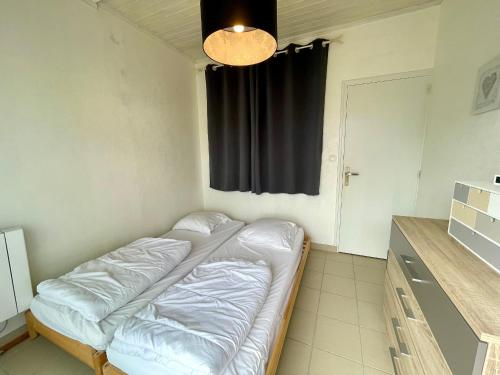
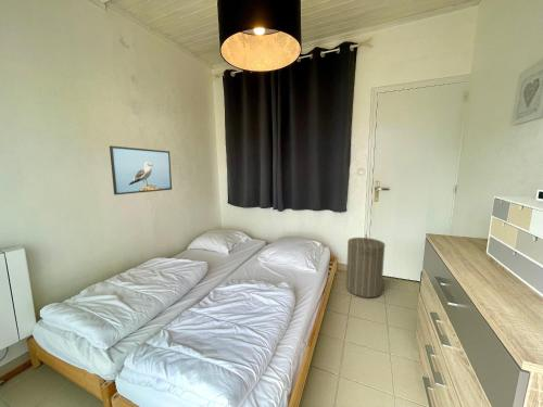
+ laundry hamper [345,233,387,298]
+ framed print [109,144,173,196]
